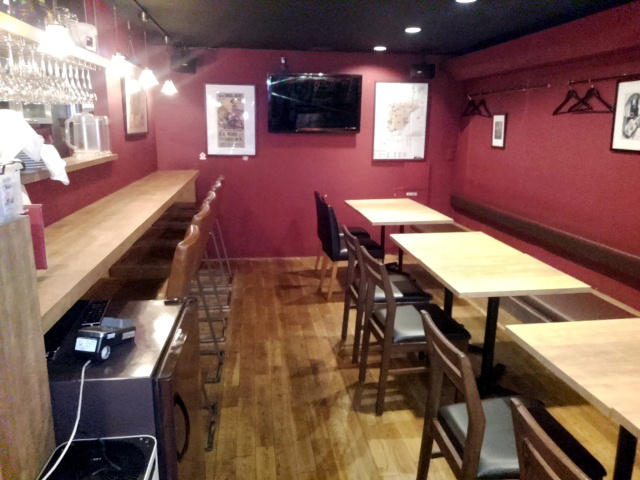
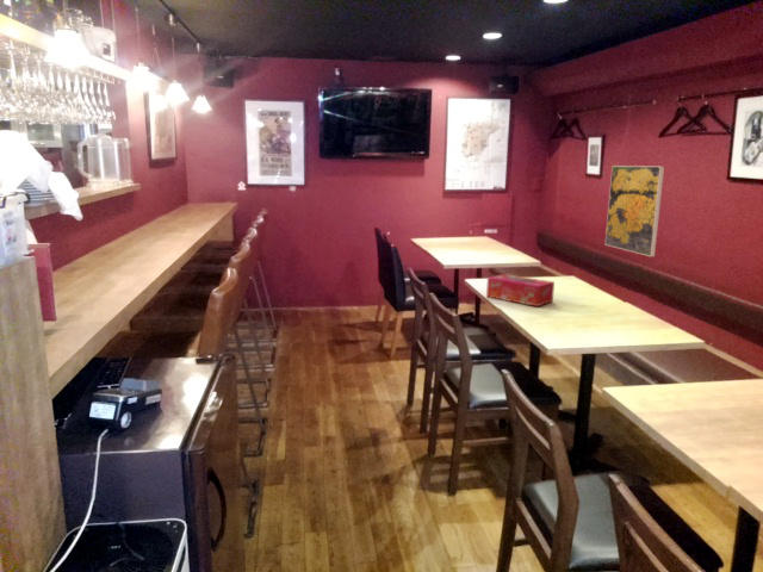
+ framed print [604,164,665,257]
+ tissue box [485,273,556,307]
